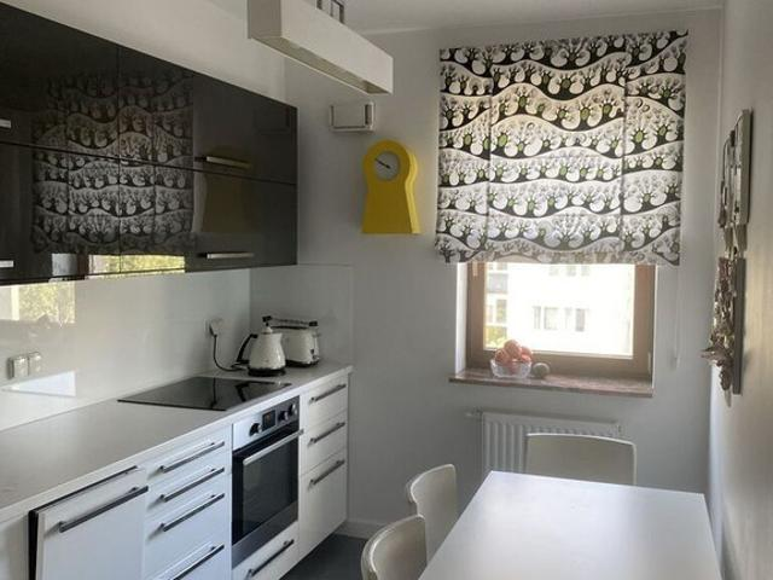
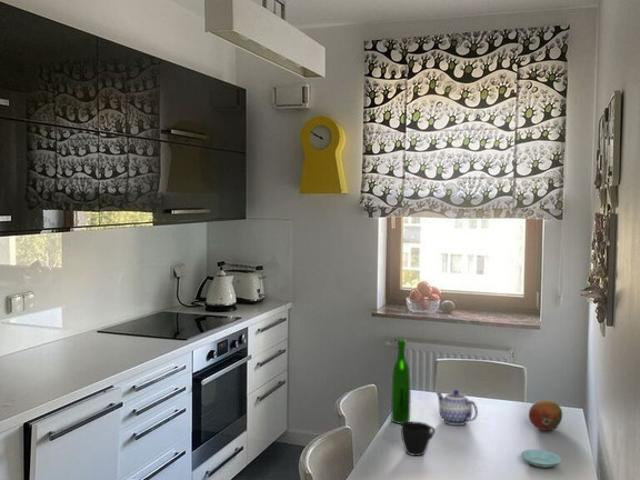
+ cup [400,420,436,457]
+ teapot [435,389,479,426]
+ fruit [528,399,563,431]
+ saucer [520,449,562,468]
+ wine bottle [390,338,412,425]
